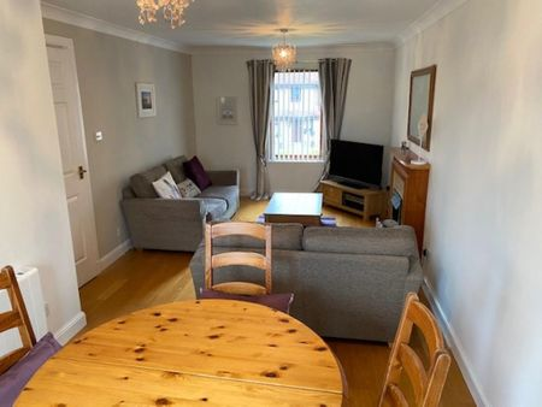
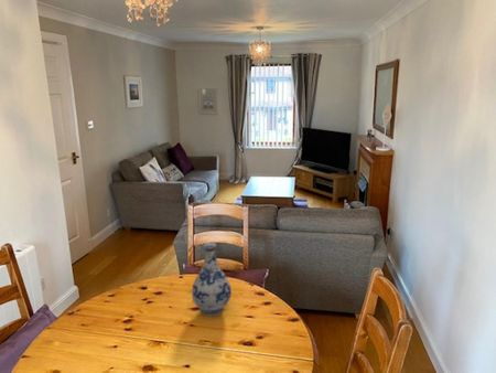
+ vase [191,242,233,317]
